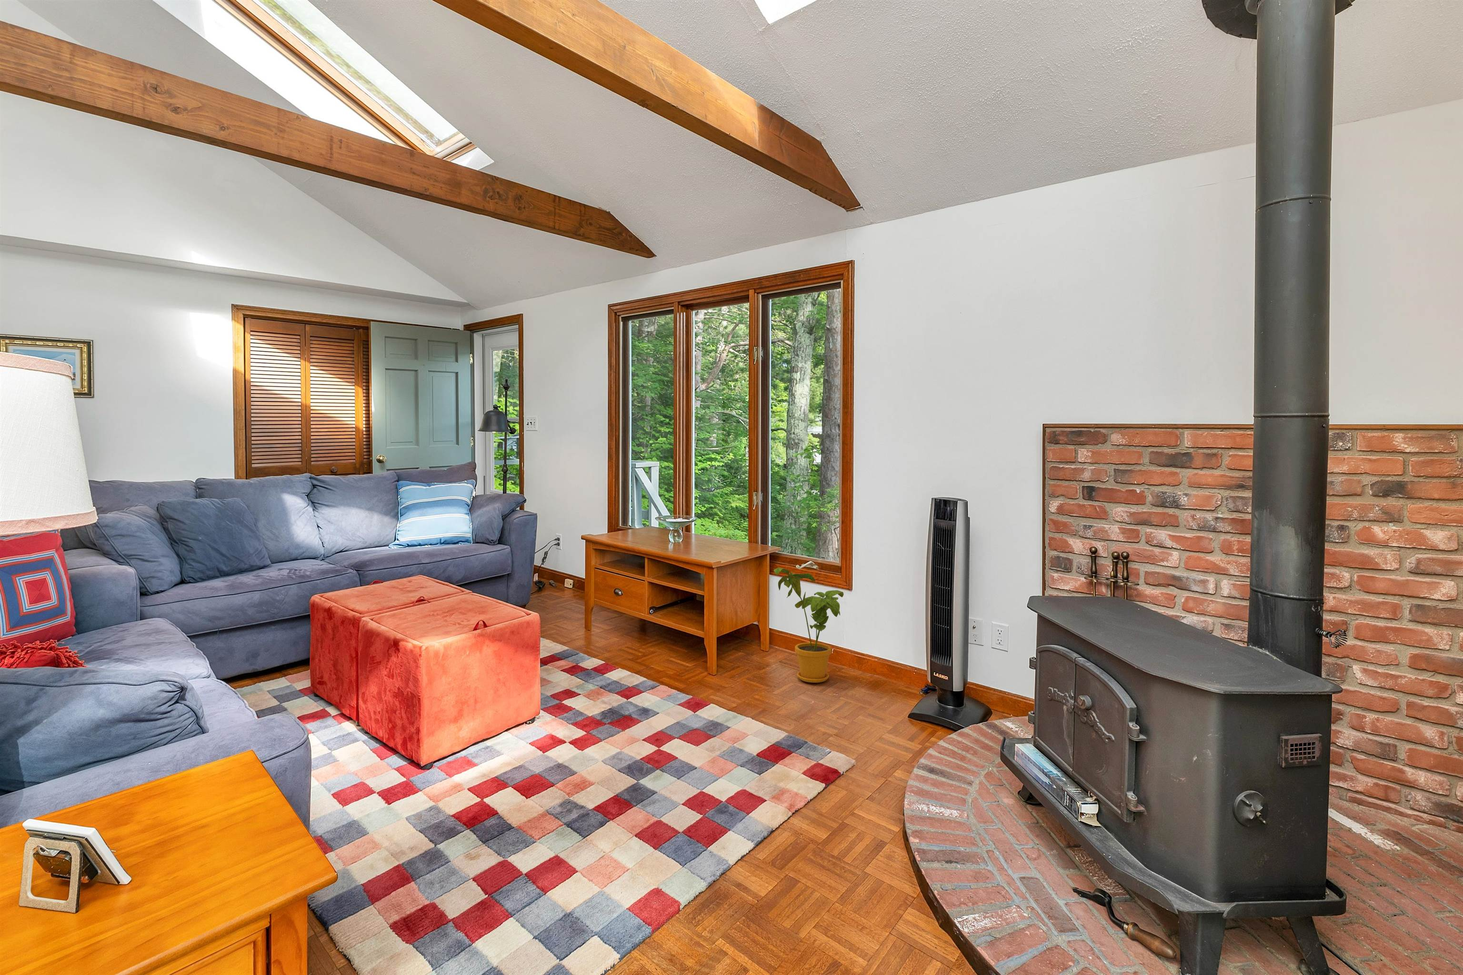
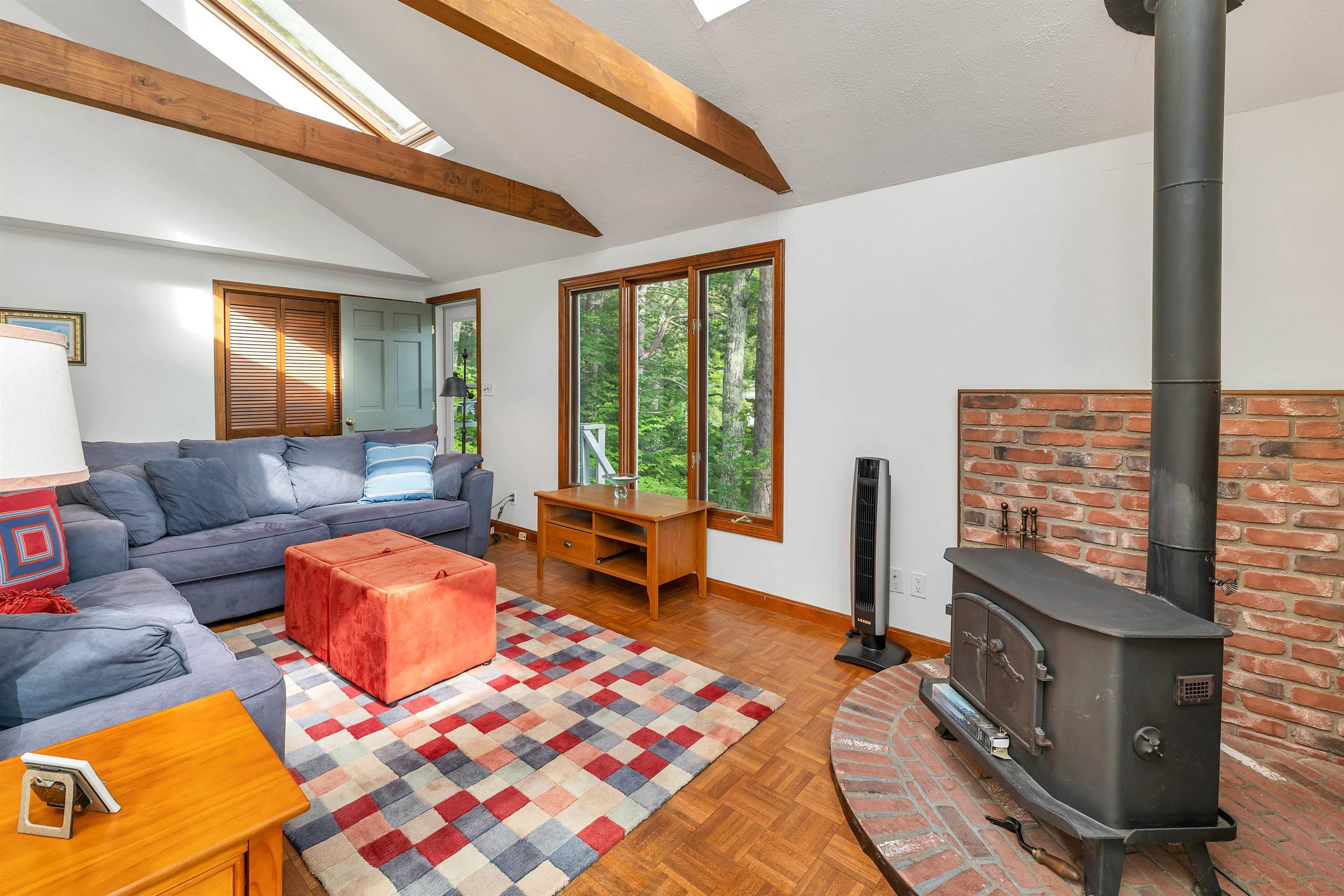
- house plant [774,567,844,683]
